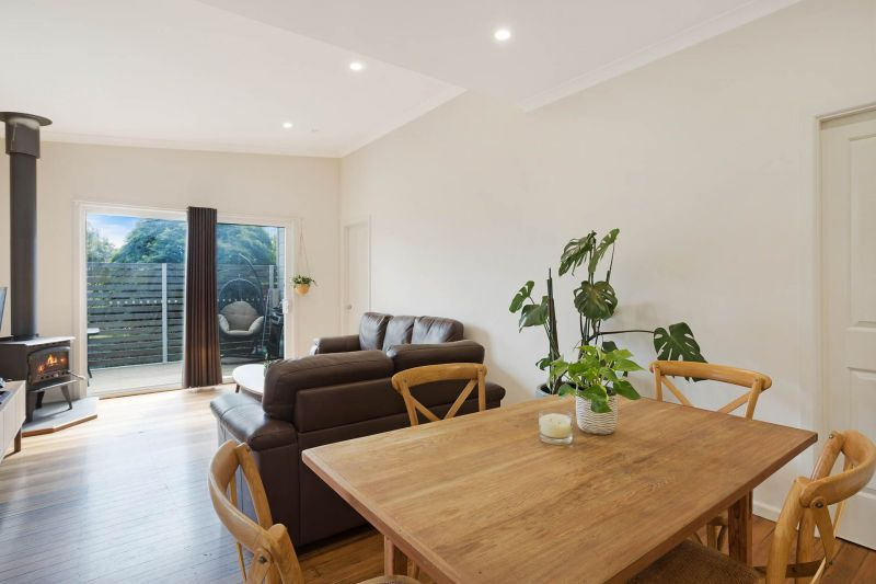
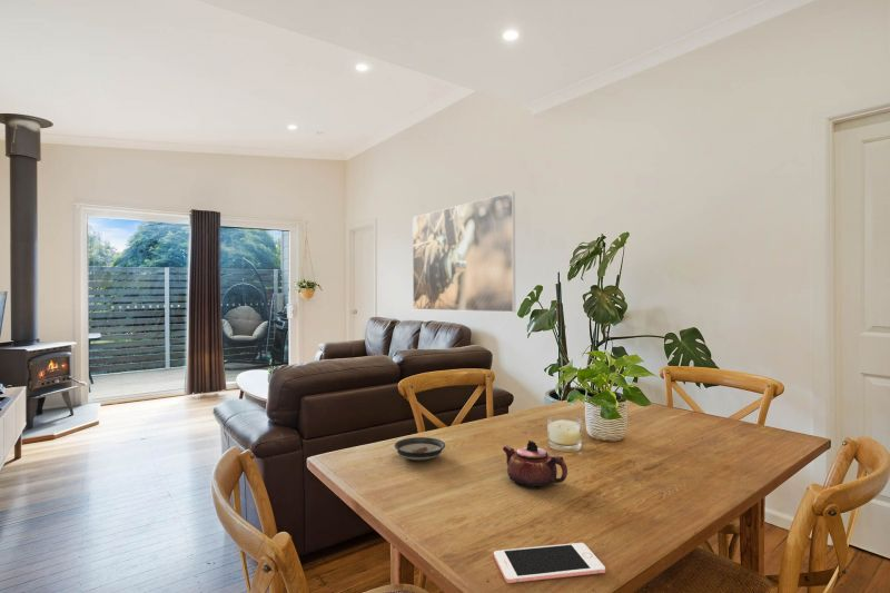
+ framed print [412,191,516,313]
+ cell phone [493,542,606,584]
+ teapot [502,439,568,490]
+ saucer [393,436,446,462]
